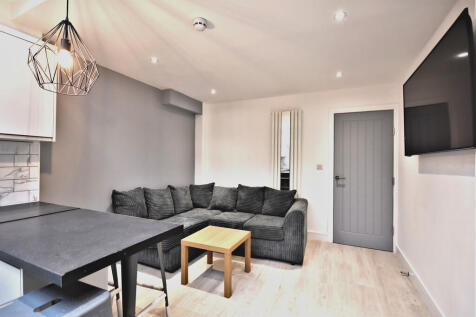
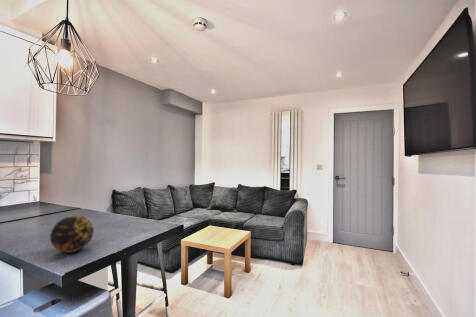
+ decorative orb [49,214,95,254]
